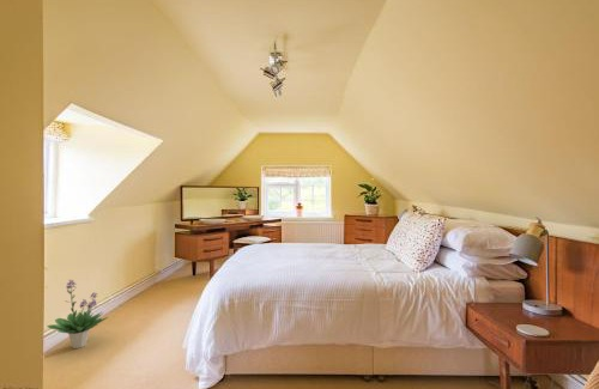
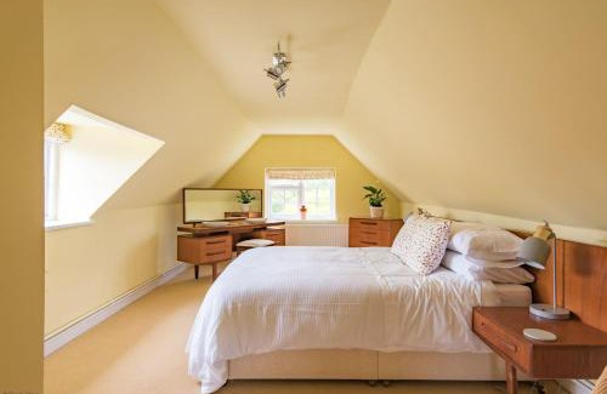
- potted plant [46,278,109,350]
